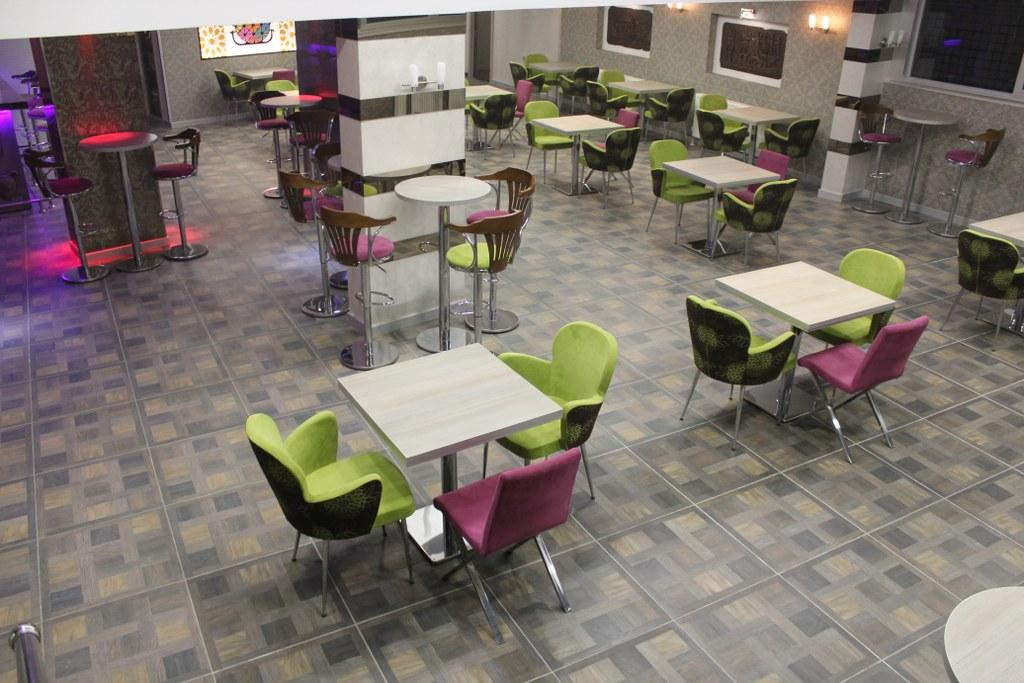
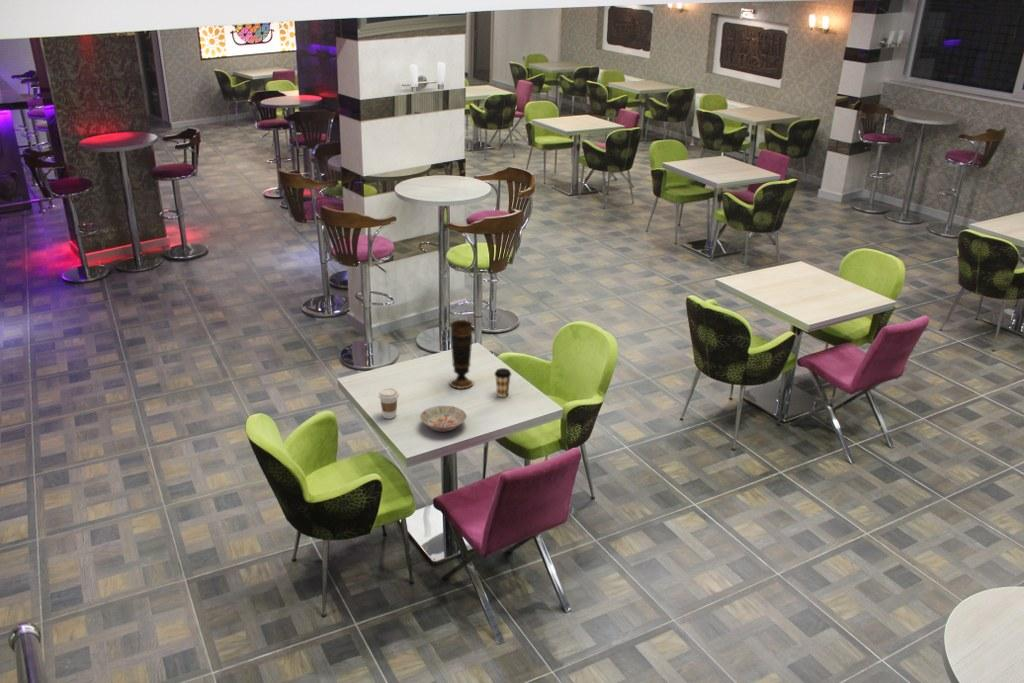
+ coffee cup [377,387,400,420]
+ coffee cup [493,367,512,398]
+ bowl [419,405,468,433]
+ vase [448,319,474,390]
